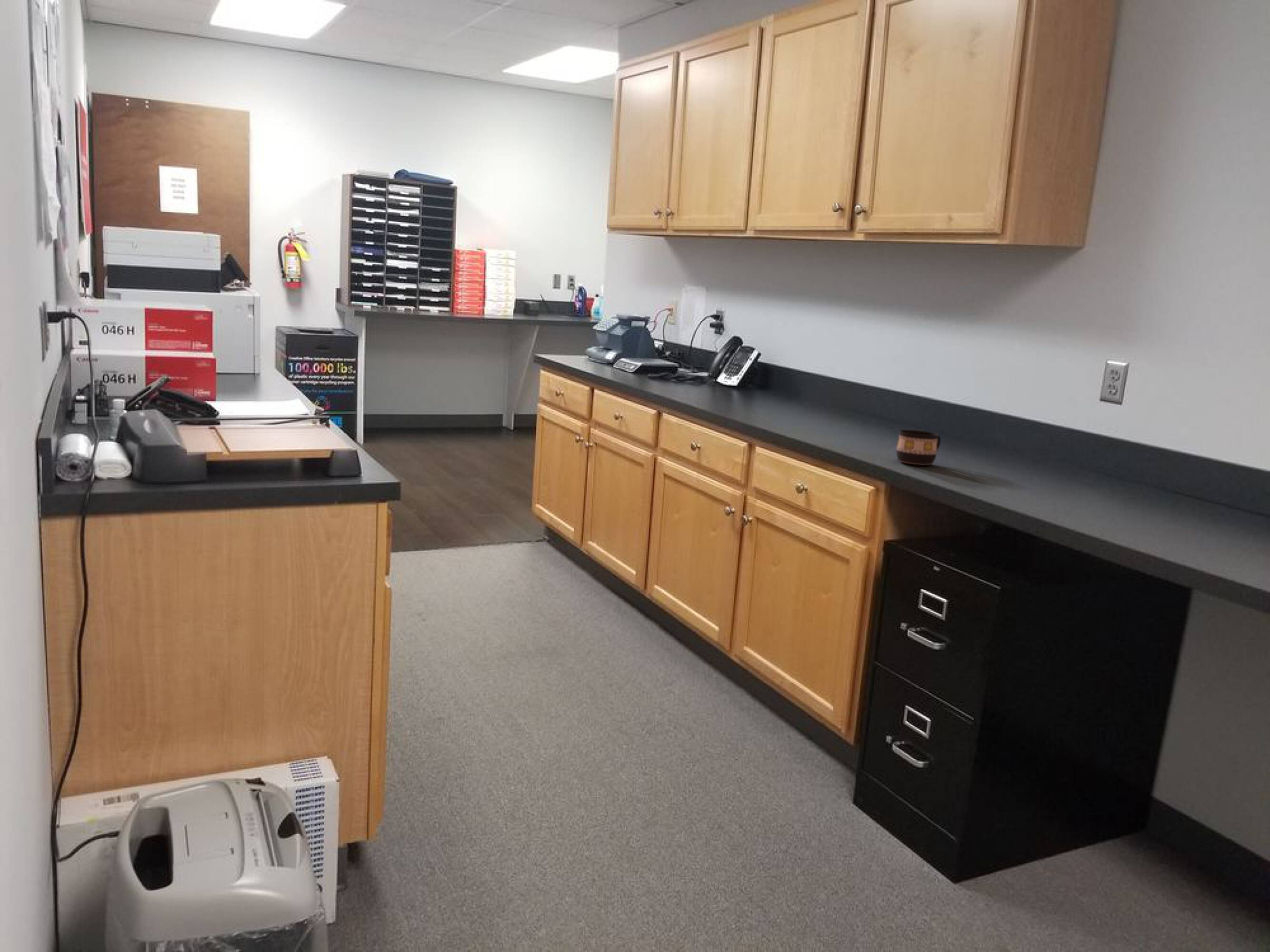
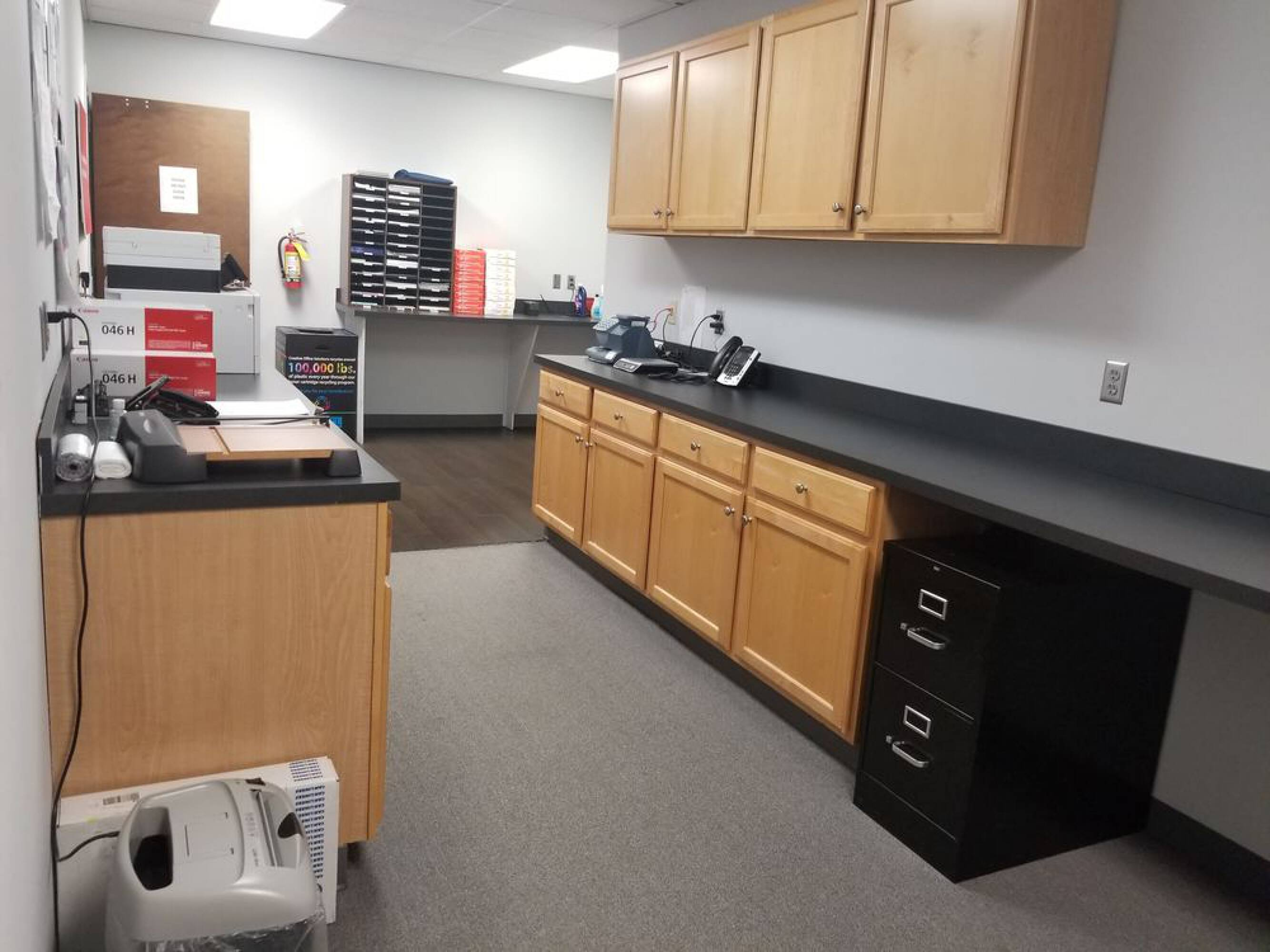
- cup [896,429,941,466]
